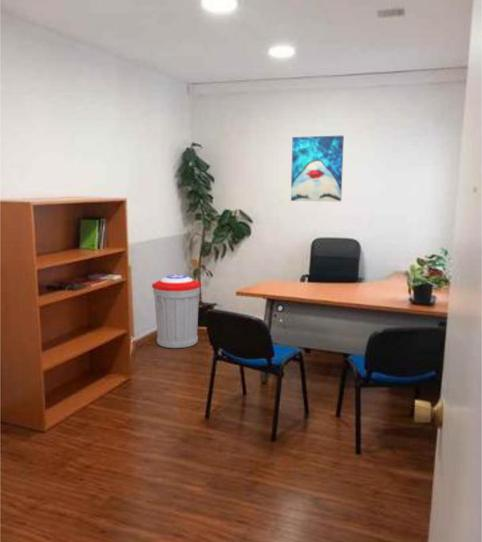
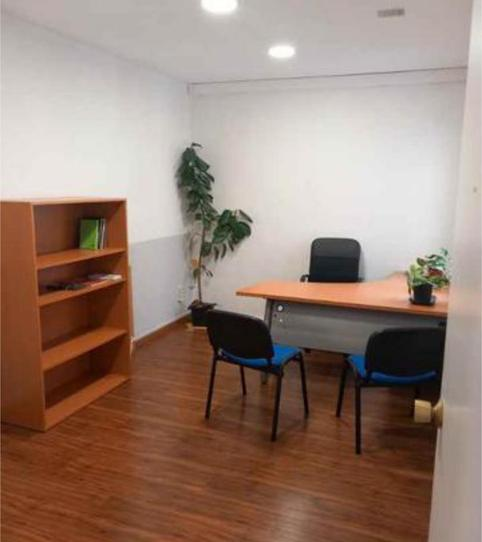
- wall art [290,135,345,203]
- trash can [151,274,203,349]
